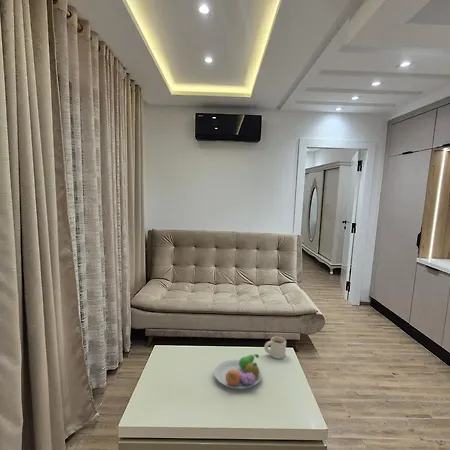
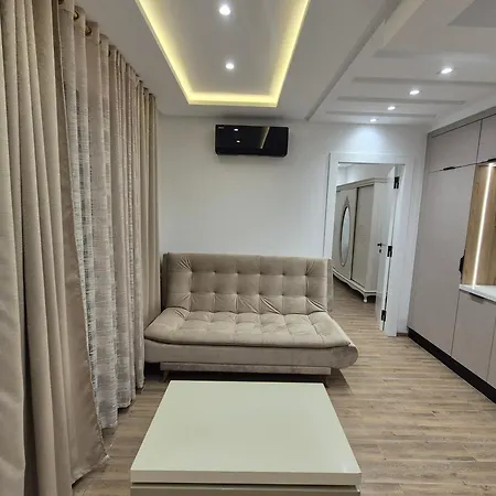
- mug [263,336,287,360]
- fruit bowl [213,353,263,391]
